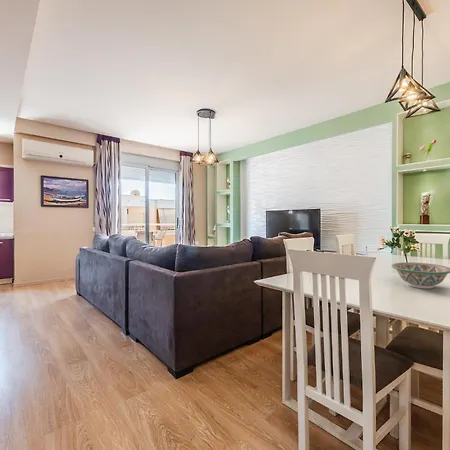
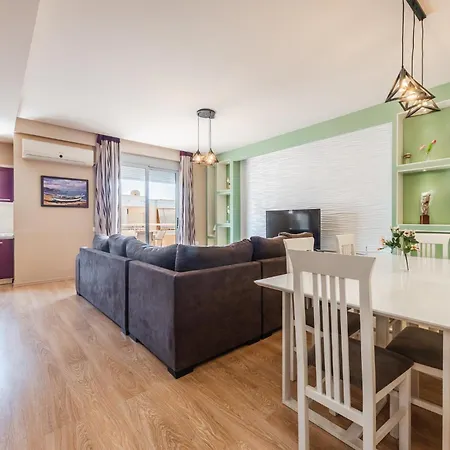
- decorative bowl [391,261,450,290]
